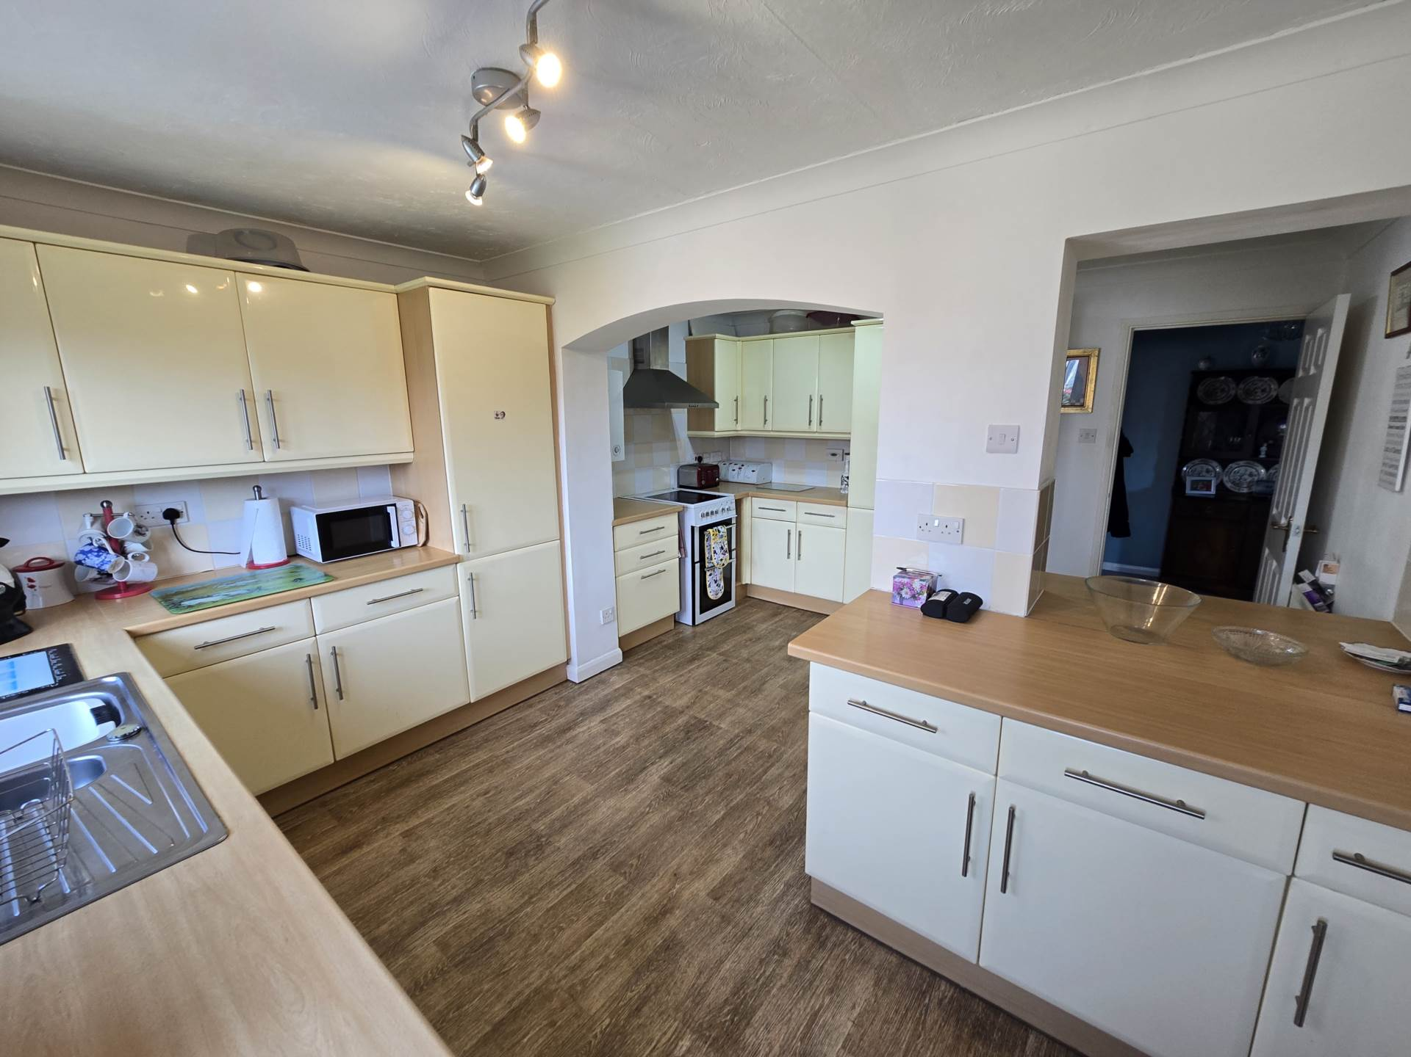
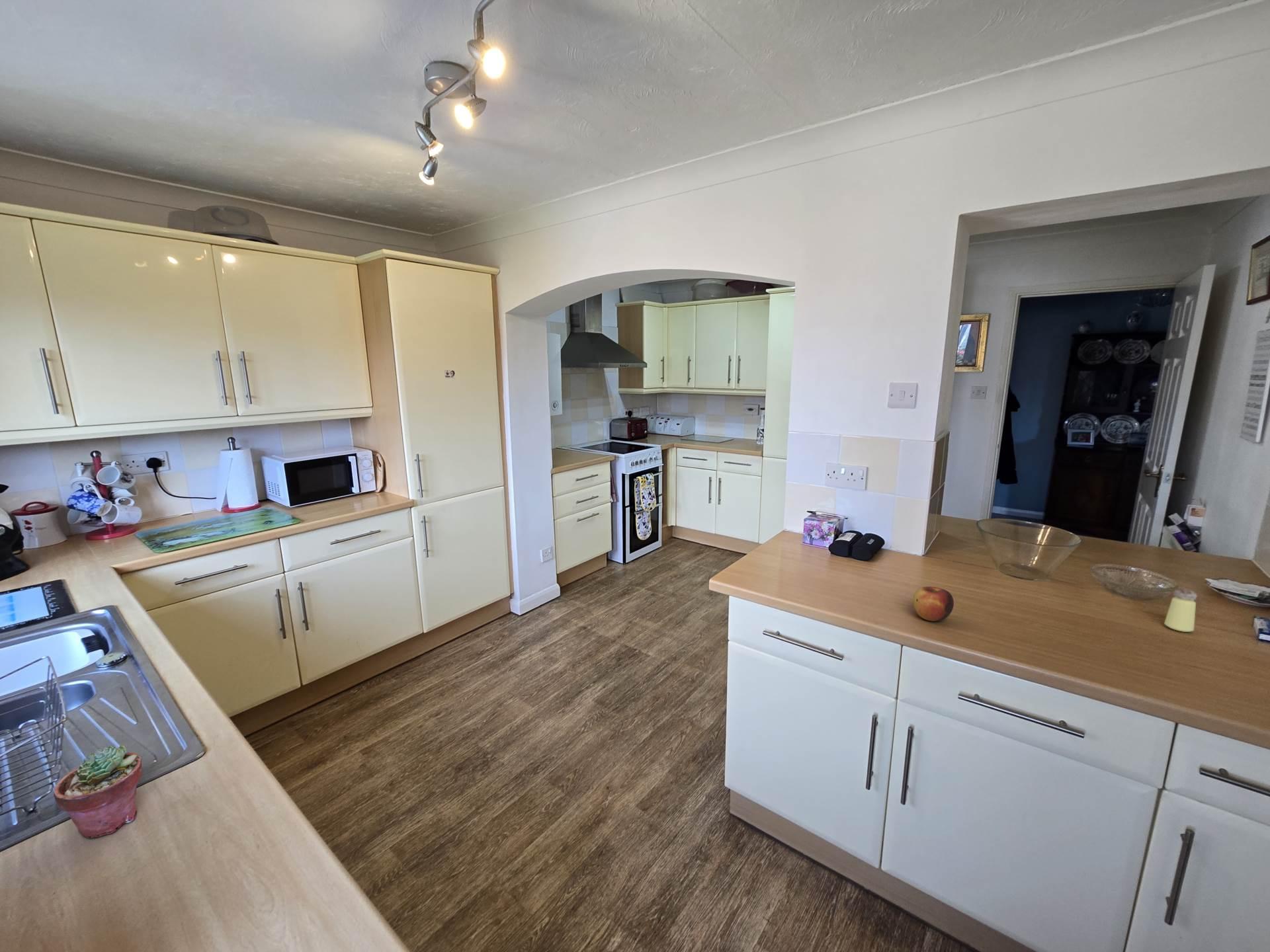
+ apple [912,586,954,622]
+ saltshaker [1164,588,1198,633]
+ potted succulent [53,744,143,839]
